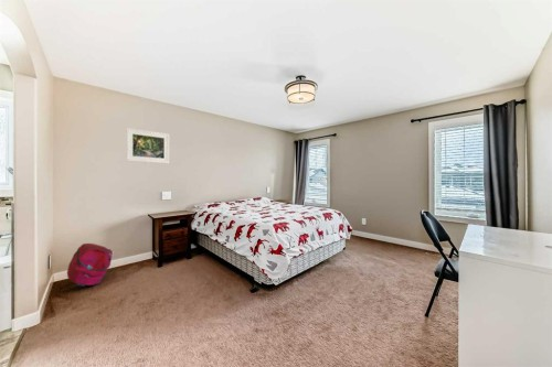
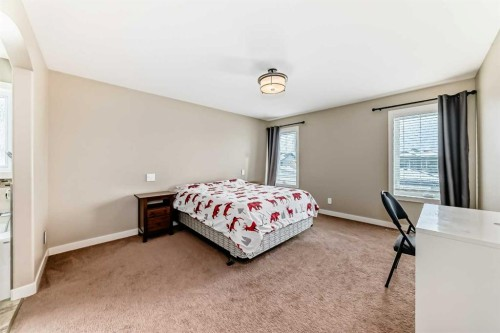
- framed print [125,127,170,164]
- backpack [66,242,114,288]
